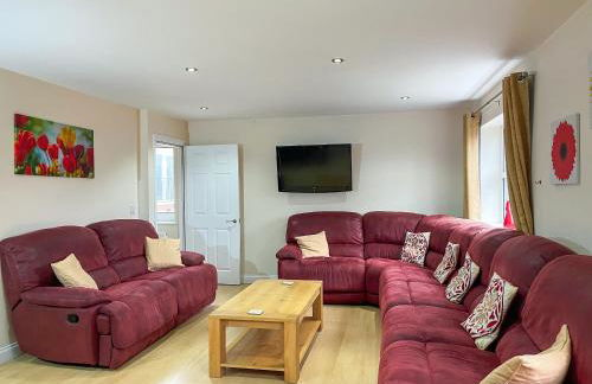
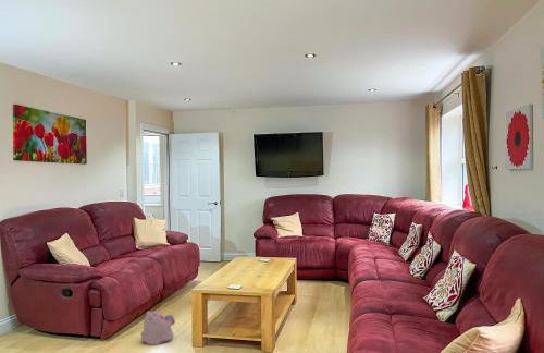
+ plush toy [140,309,176,346]
